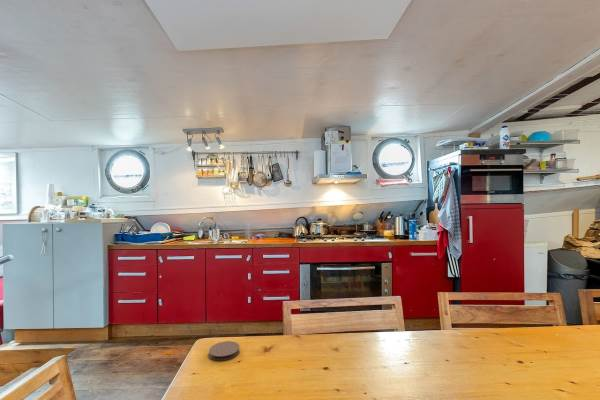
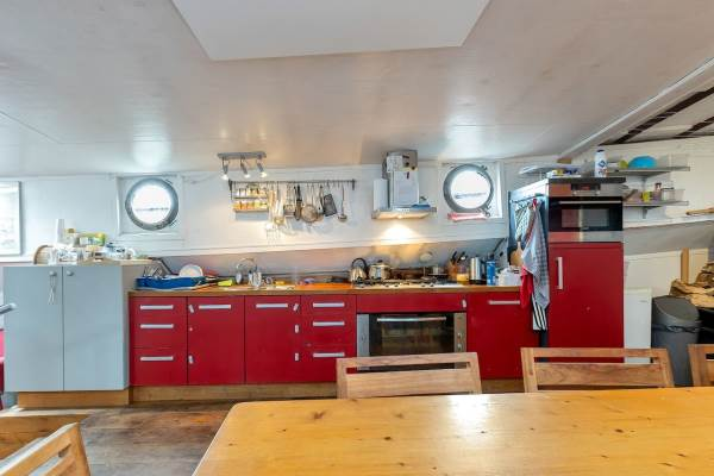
- coaster [208,340,241,362]
